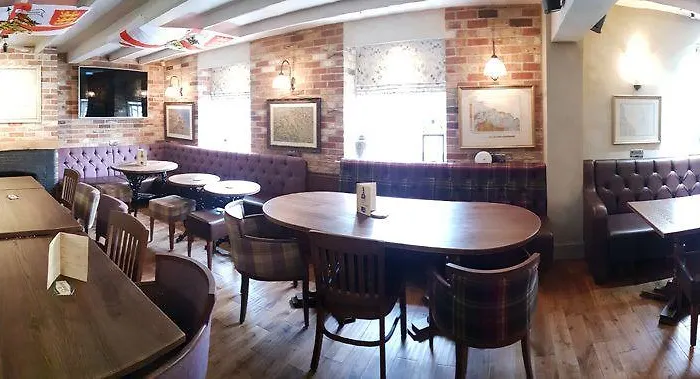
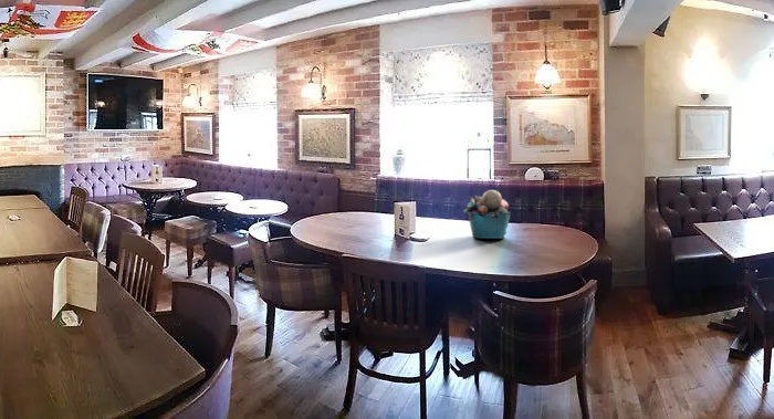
+ bucket [462,189,511,240]
